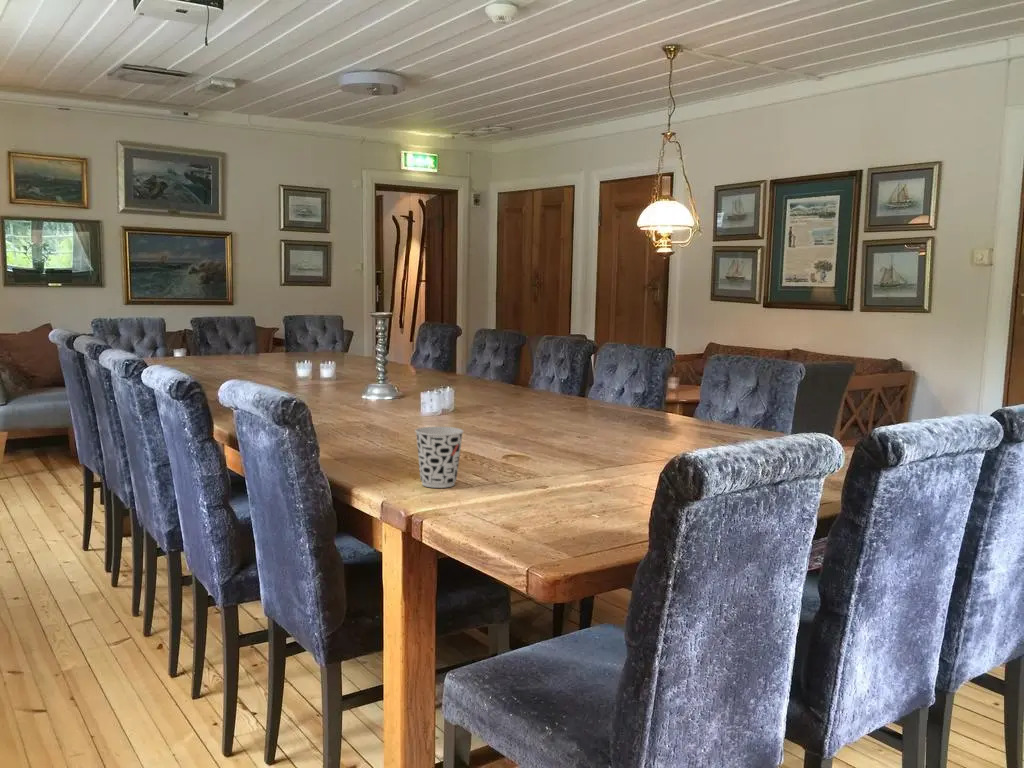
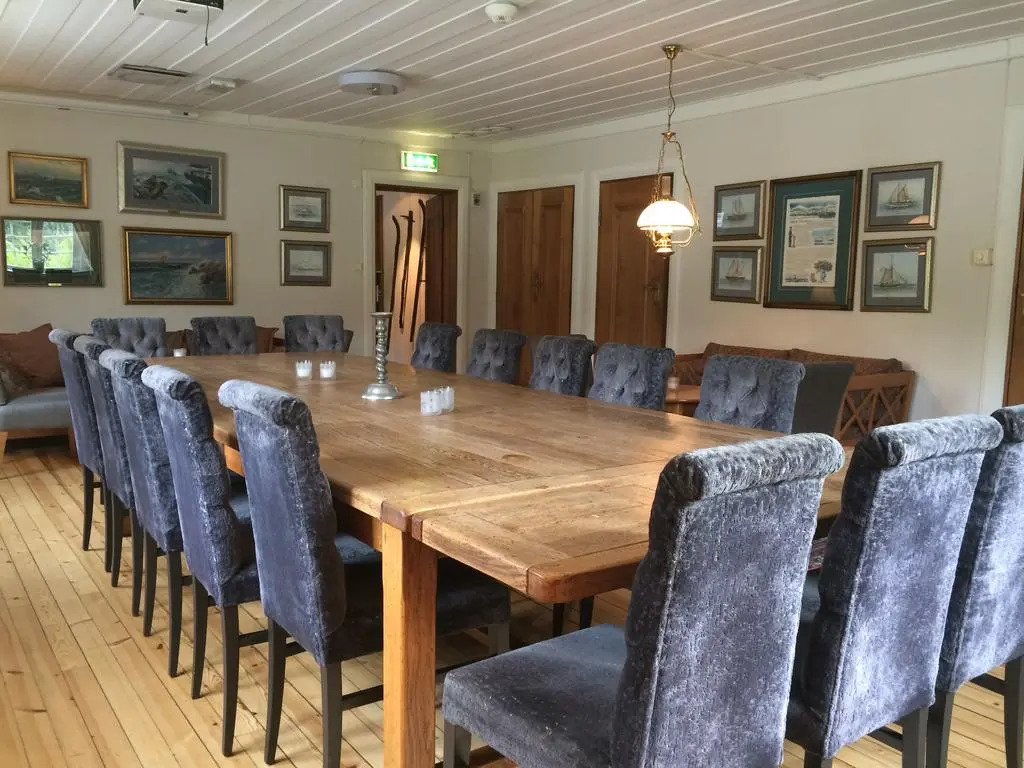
- cup [414,426,465,489]
